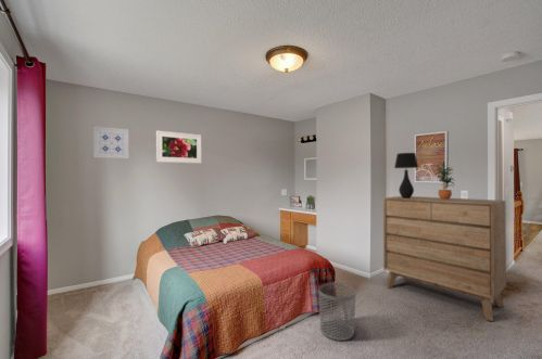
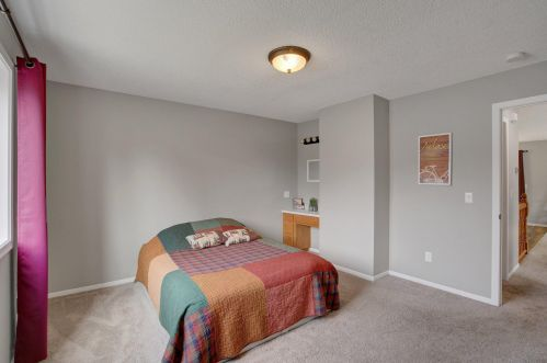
- table lamp [393,152,419,198]
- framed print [155,130,202,165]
- dresser [382,195,507,322]
- waste bin [317,282,357,342]
- potted plant [432,161,456,200]
- wall art [92,126,130,159]
